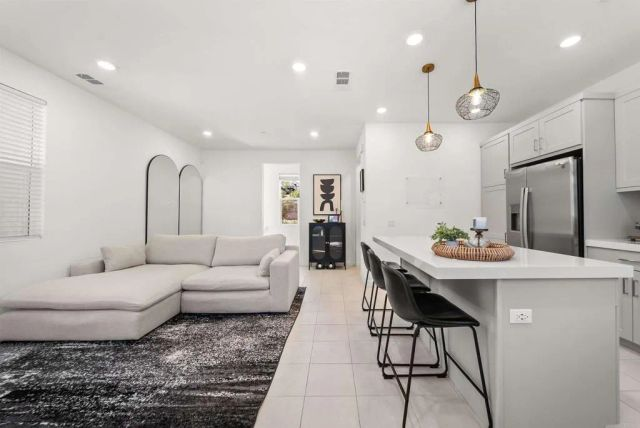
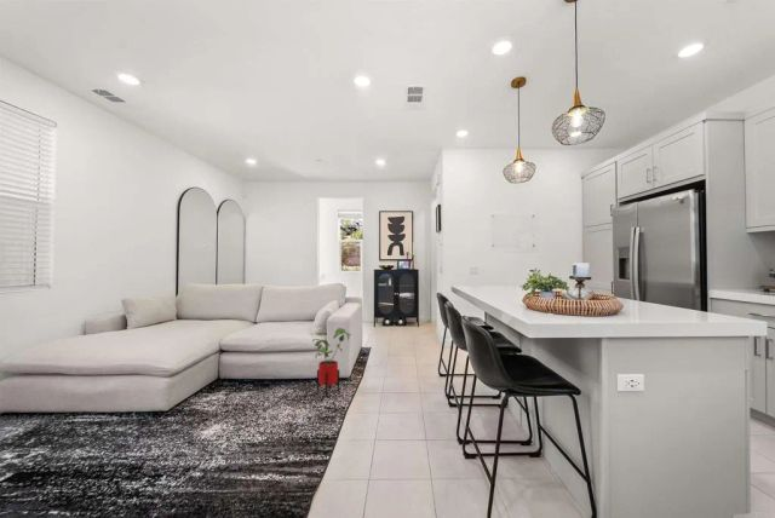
+ house plant [311,327,354,397]
